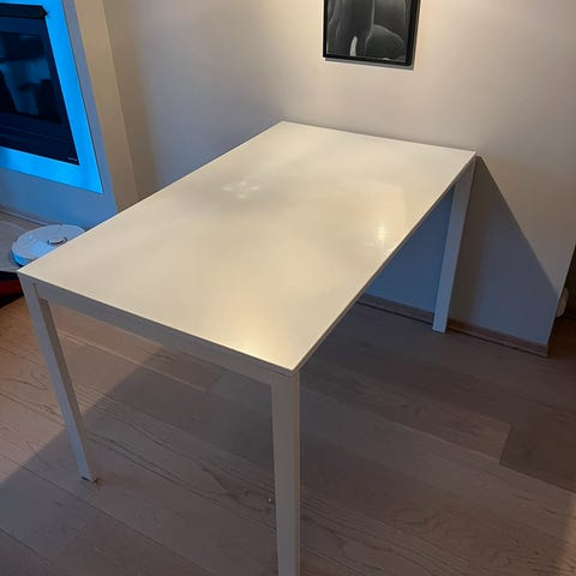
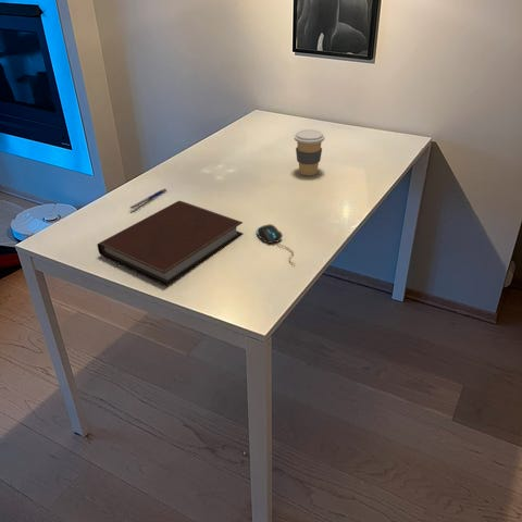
+ mouse [256,223,296,265]
+ notebook [96,200,245,287]
+ pen [128,188,169,210]
+ coffee cup [294,128,326,176]
